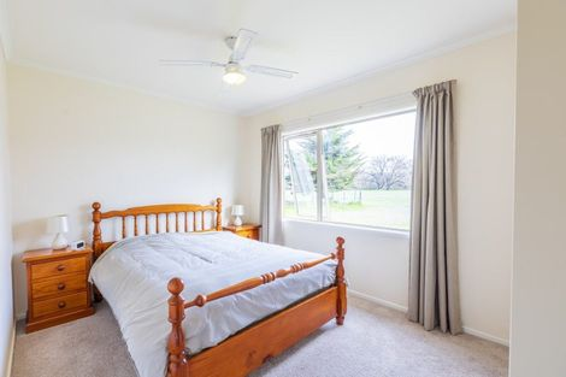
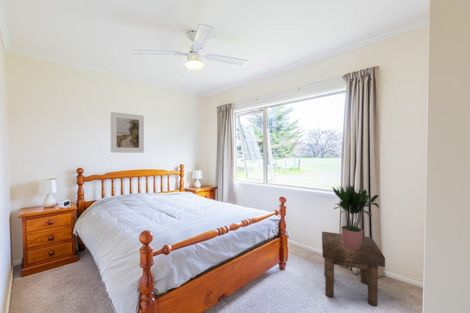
+ stool [321,231,386,308]
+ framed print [110,111,145,154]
+ potted plant [331,183,381,250]
